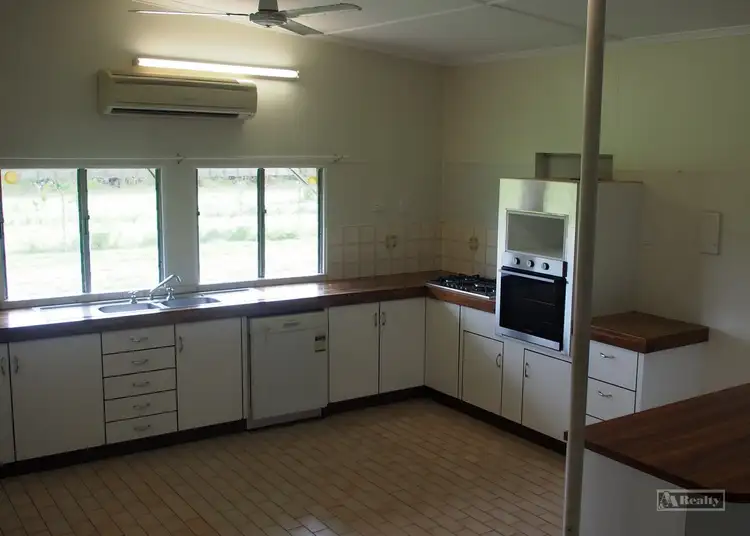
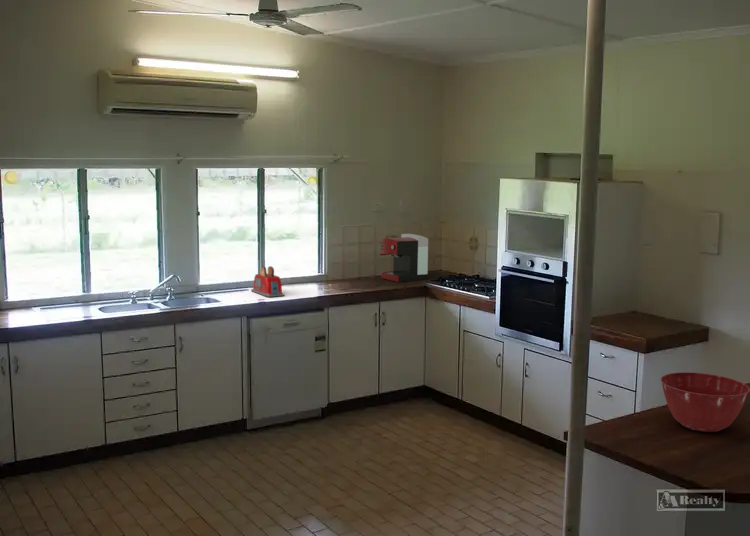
+ mixing bowl [660,371,750,433]
+ toaster [250,265,286,298]
+ coffee maker [379,233,429,283]
